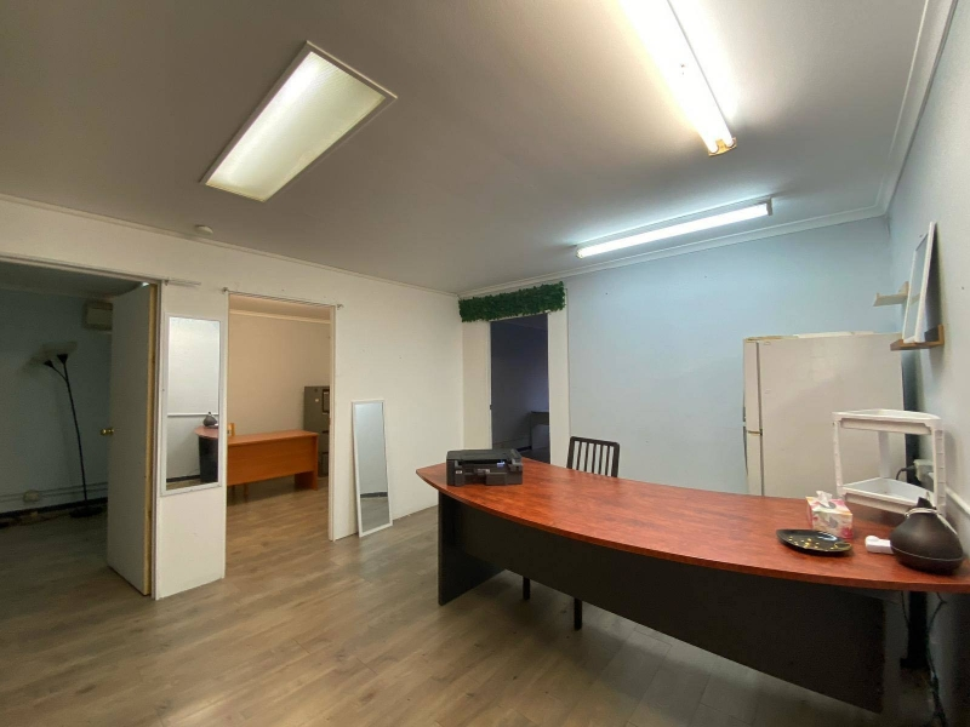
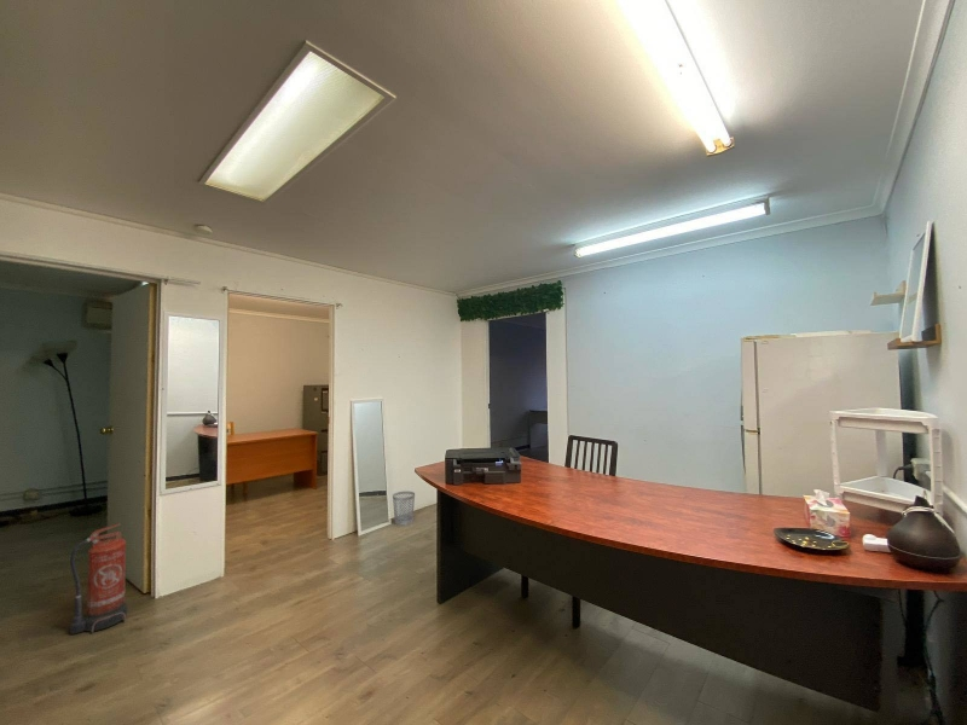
+ wastebasket [392,491,416,527]
+ fire extinguisher [69,523,128,636]
